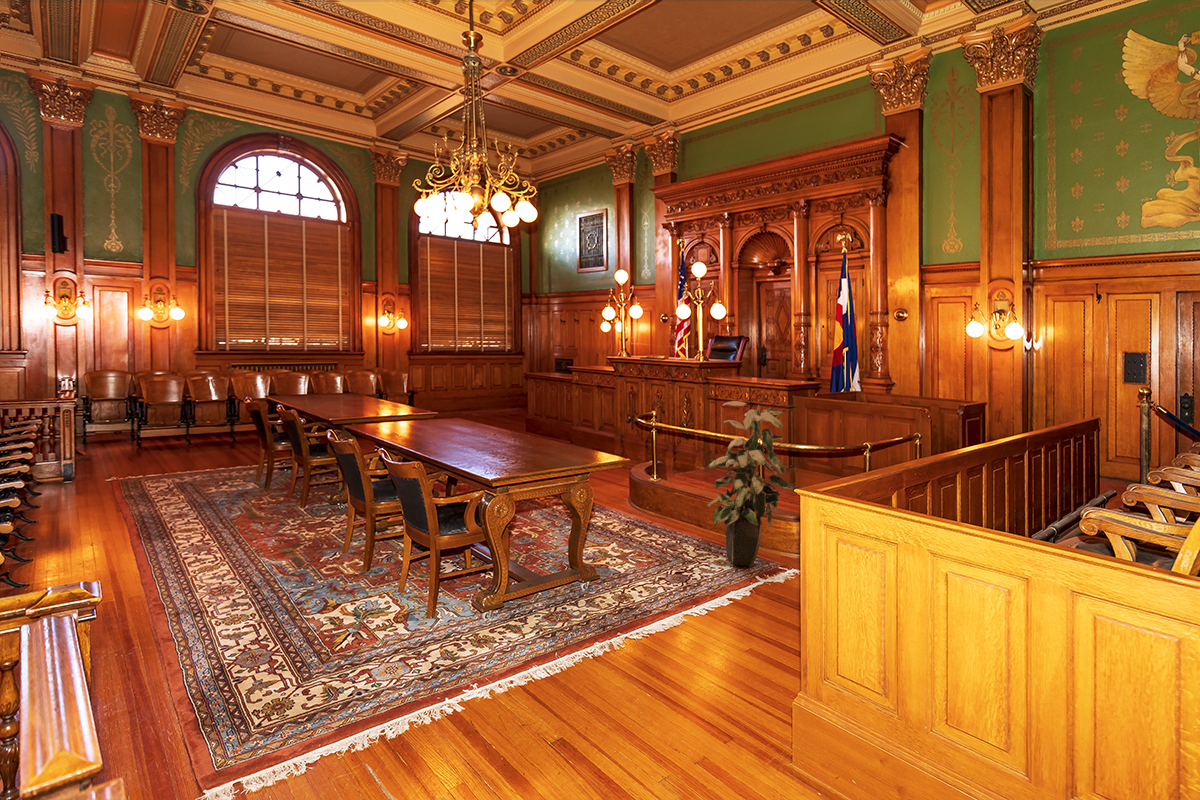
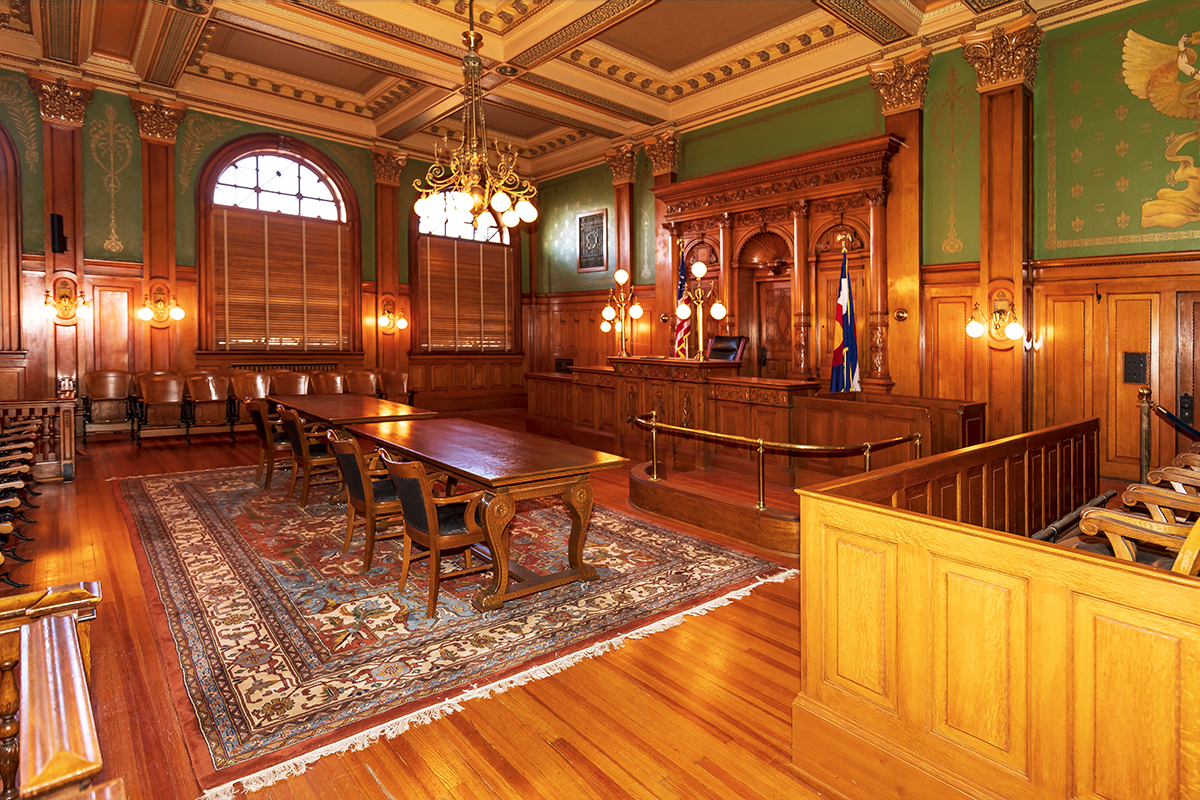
- indoor plant [707,400,796,567]
